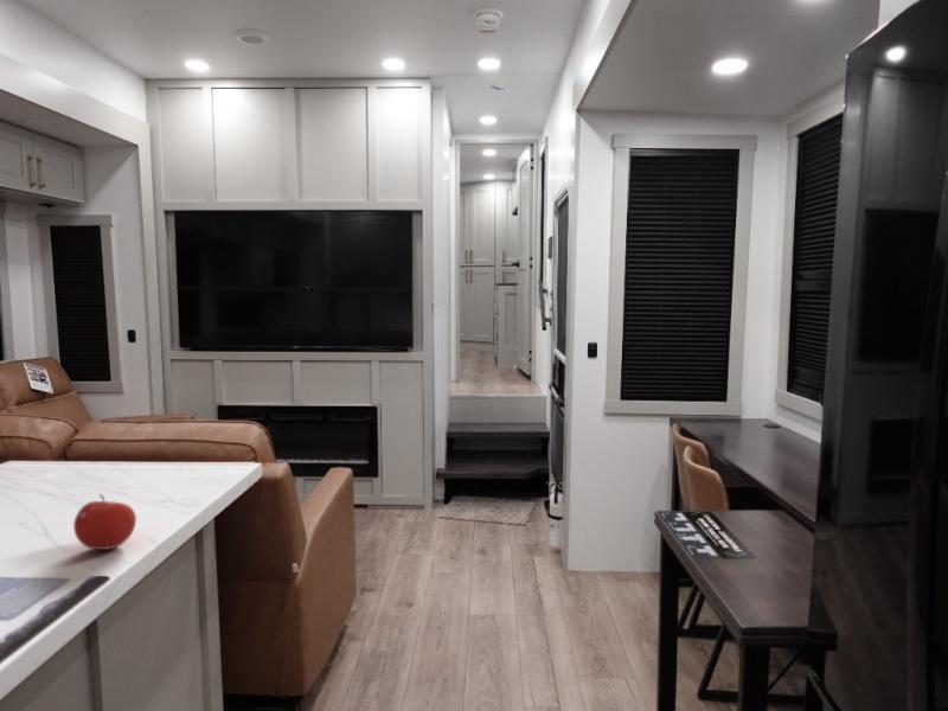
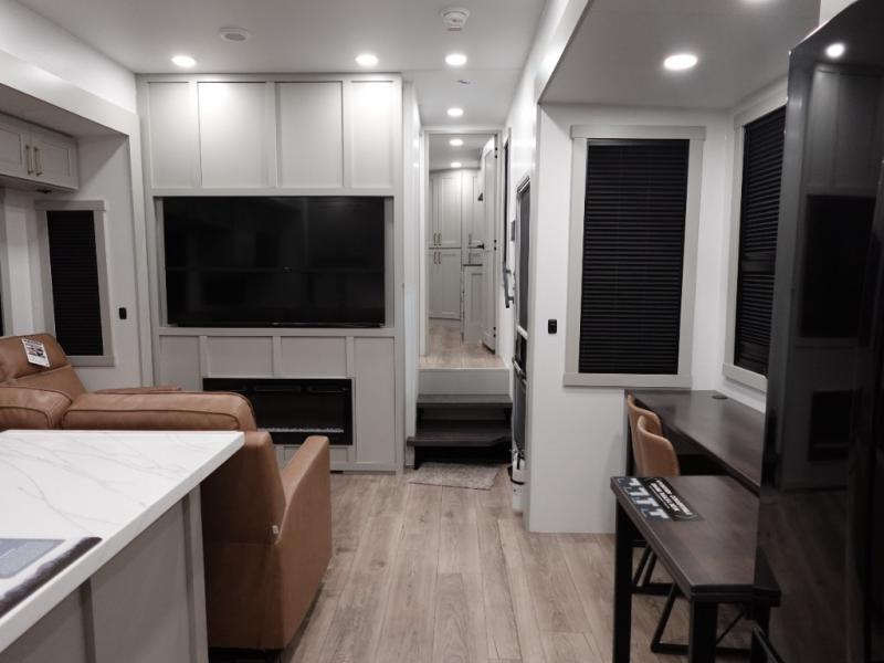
- fruit [72,493,137,551]
